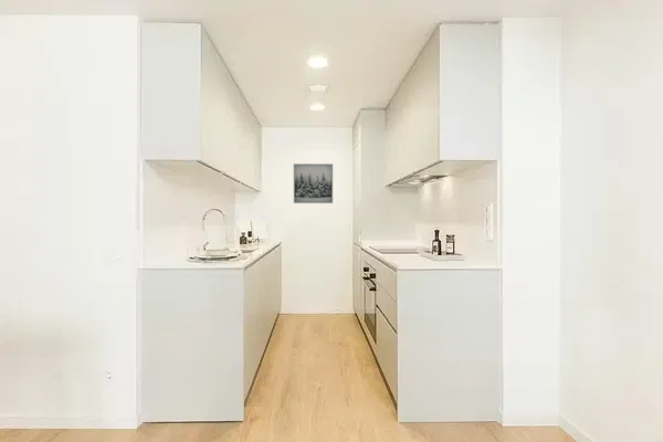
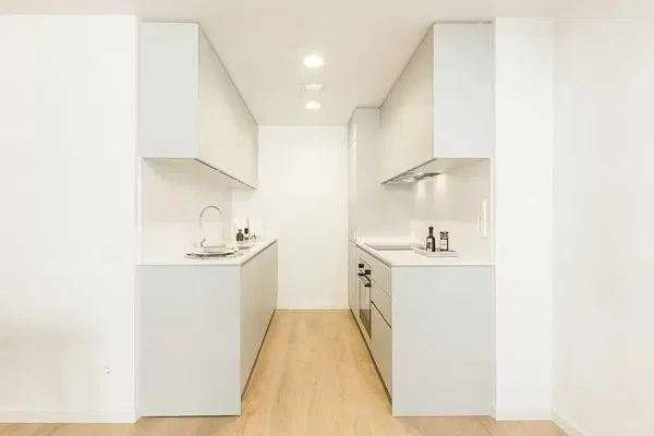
- wall art [293,162,334,204]
